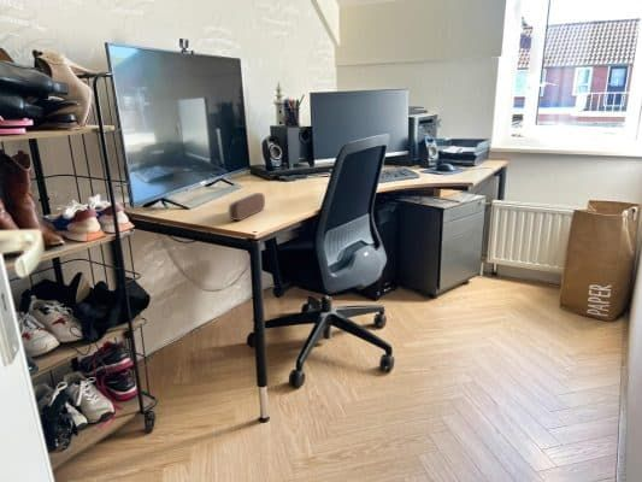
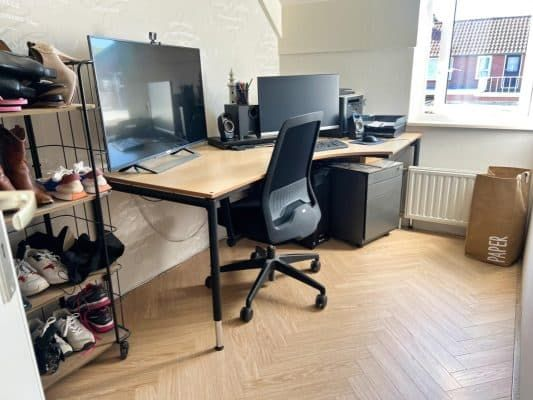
- pencil case [226,192,266,222]
